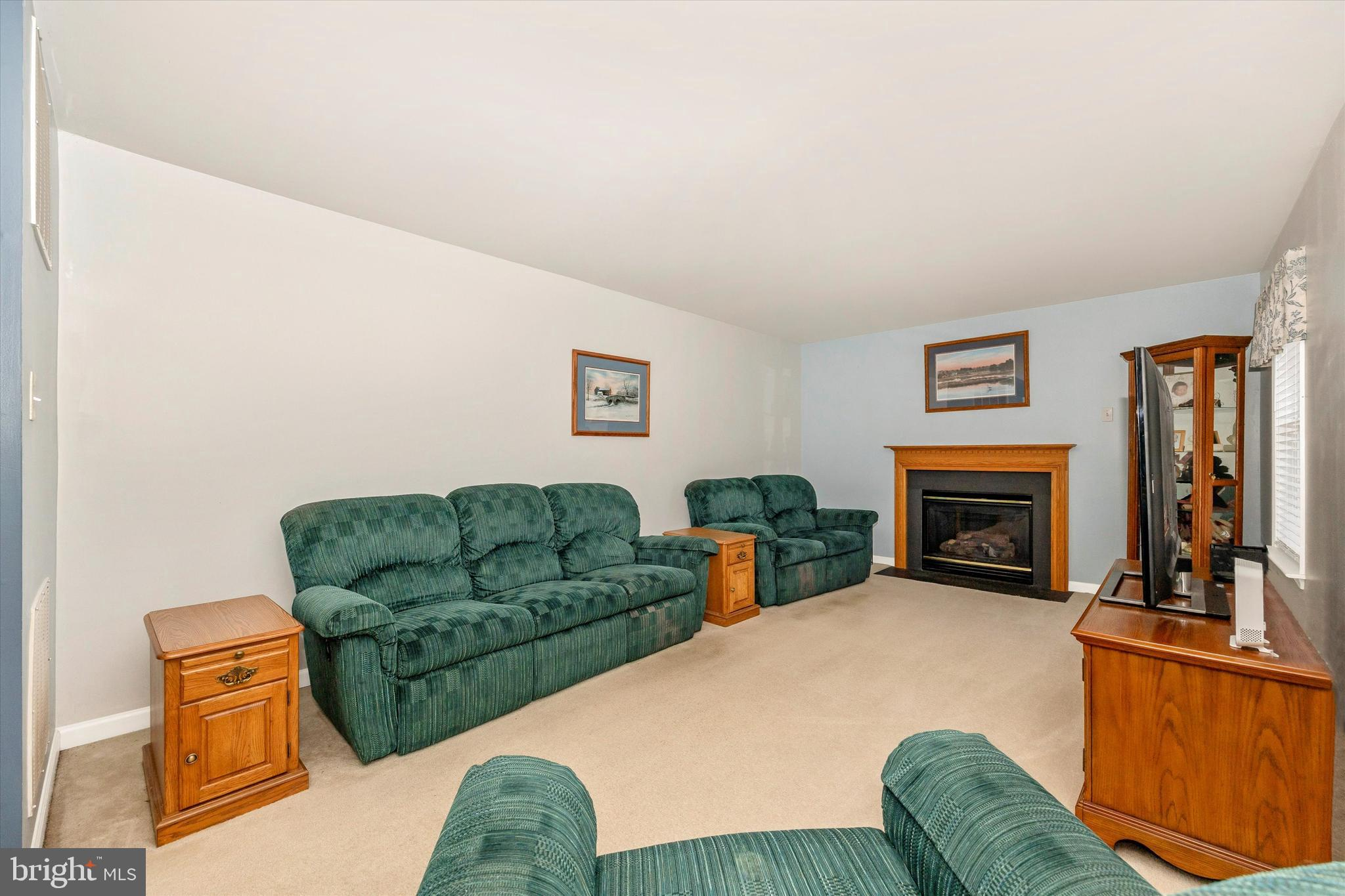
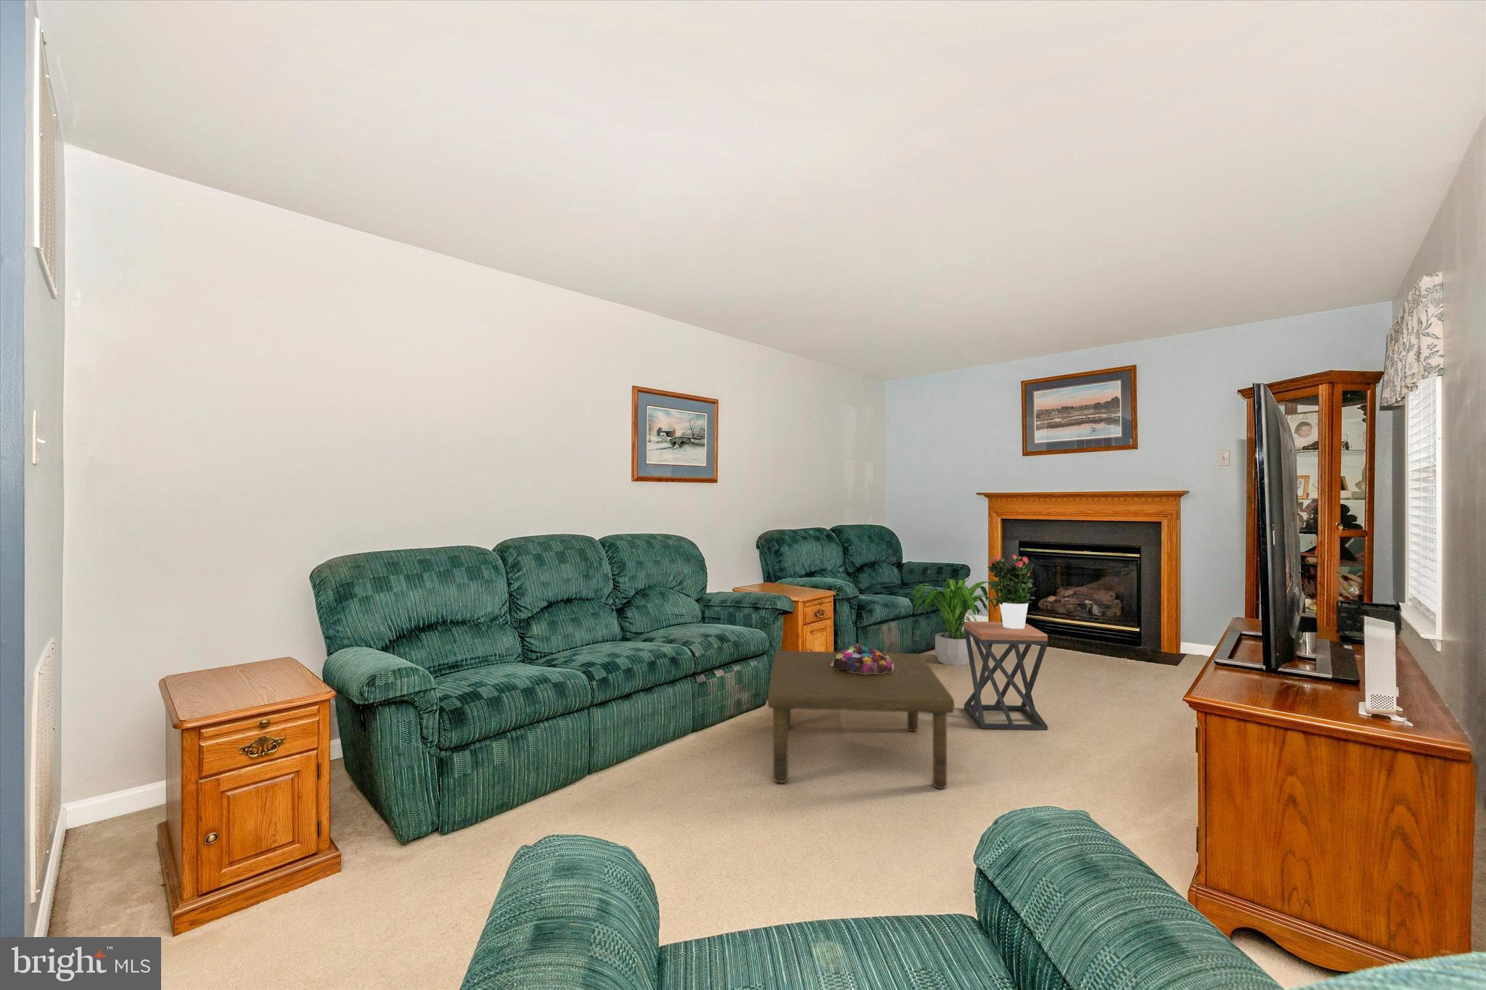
+ coffee table [767,650,956,790]
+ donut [831,643,893,674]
+ potted plant [910,578,999,666]
+ stool [963,621,1048,731]
+ potted flower [987,554,1036,629]
